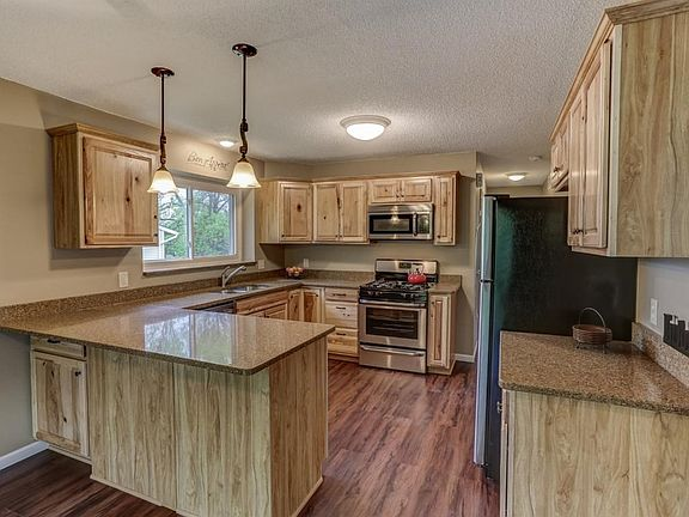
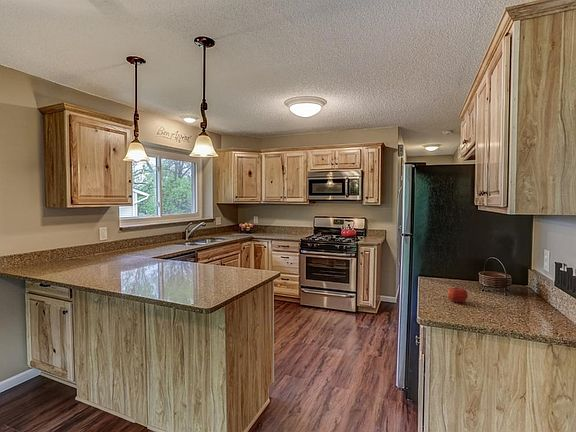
+ fruit [447,285,469,303]
